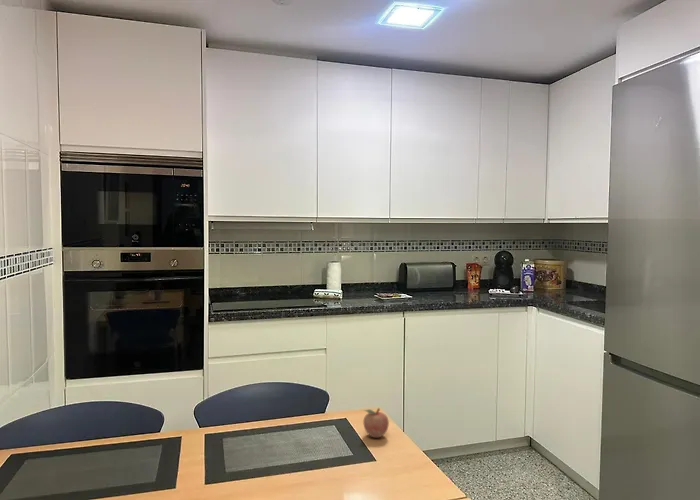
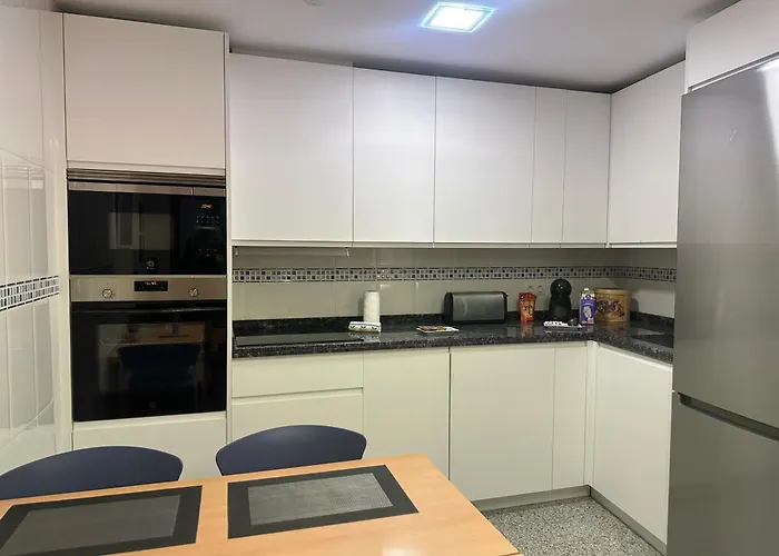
- fruit [362,407,390,439]
